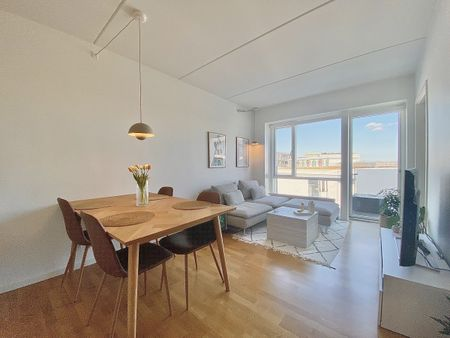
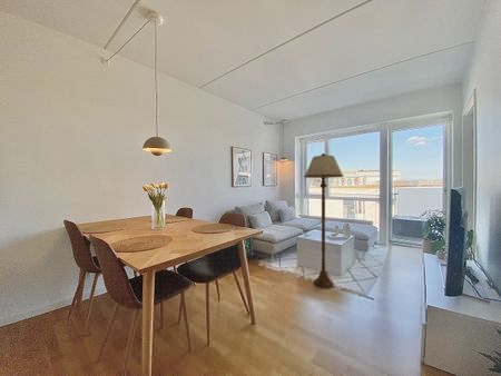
+ floor lamp [303,152,345,289]
